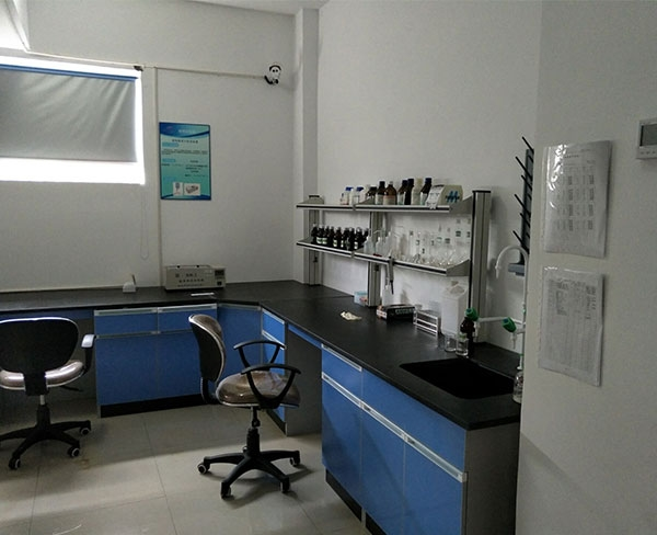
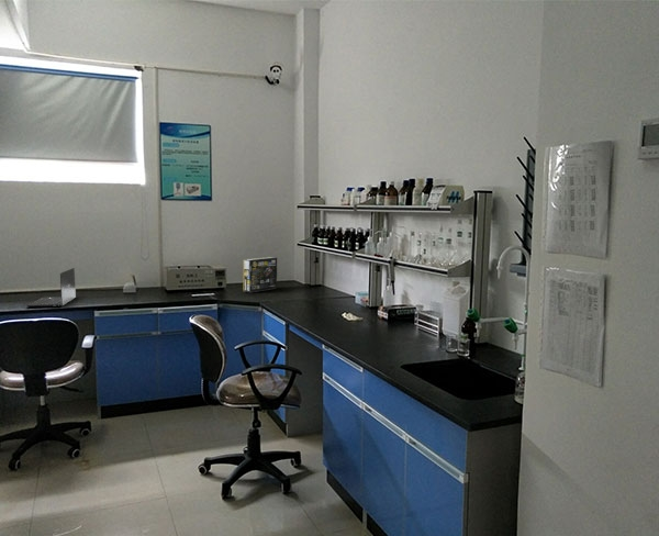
+ box [243,256,278,293]
+ laptop [25,267,77,308]
